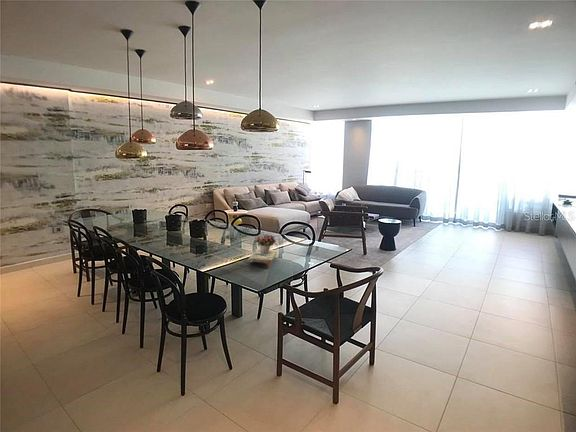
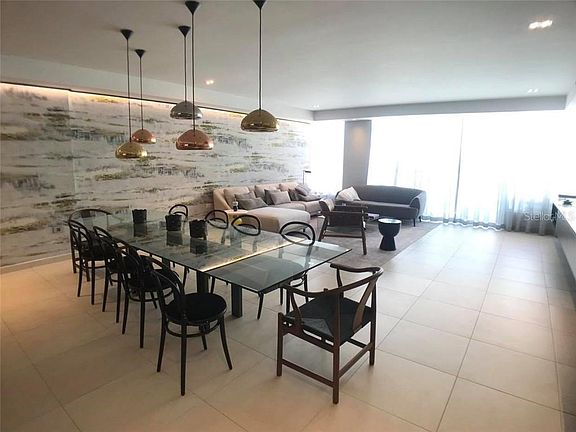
- flower arrangement [247,233,278,268]
